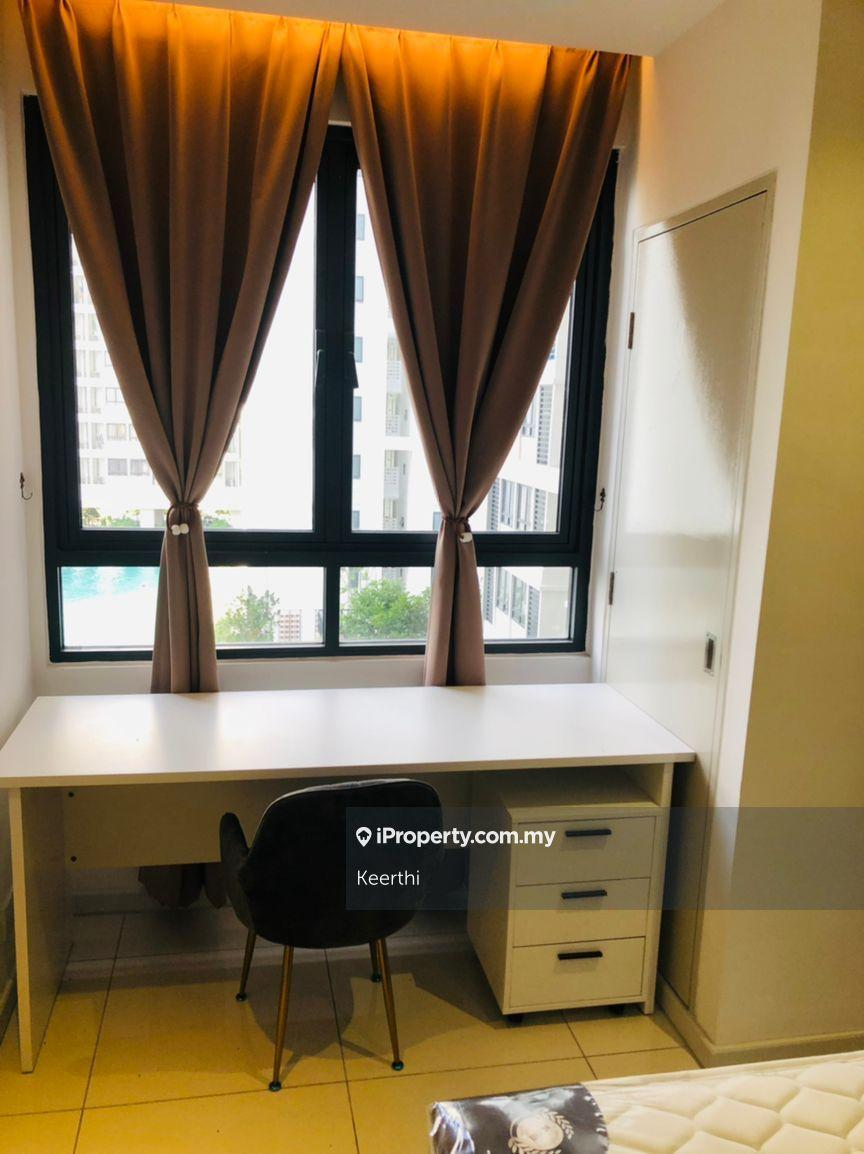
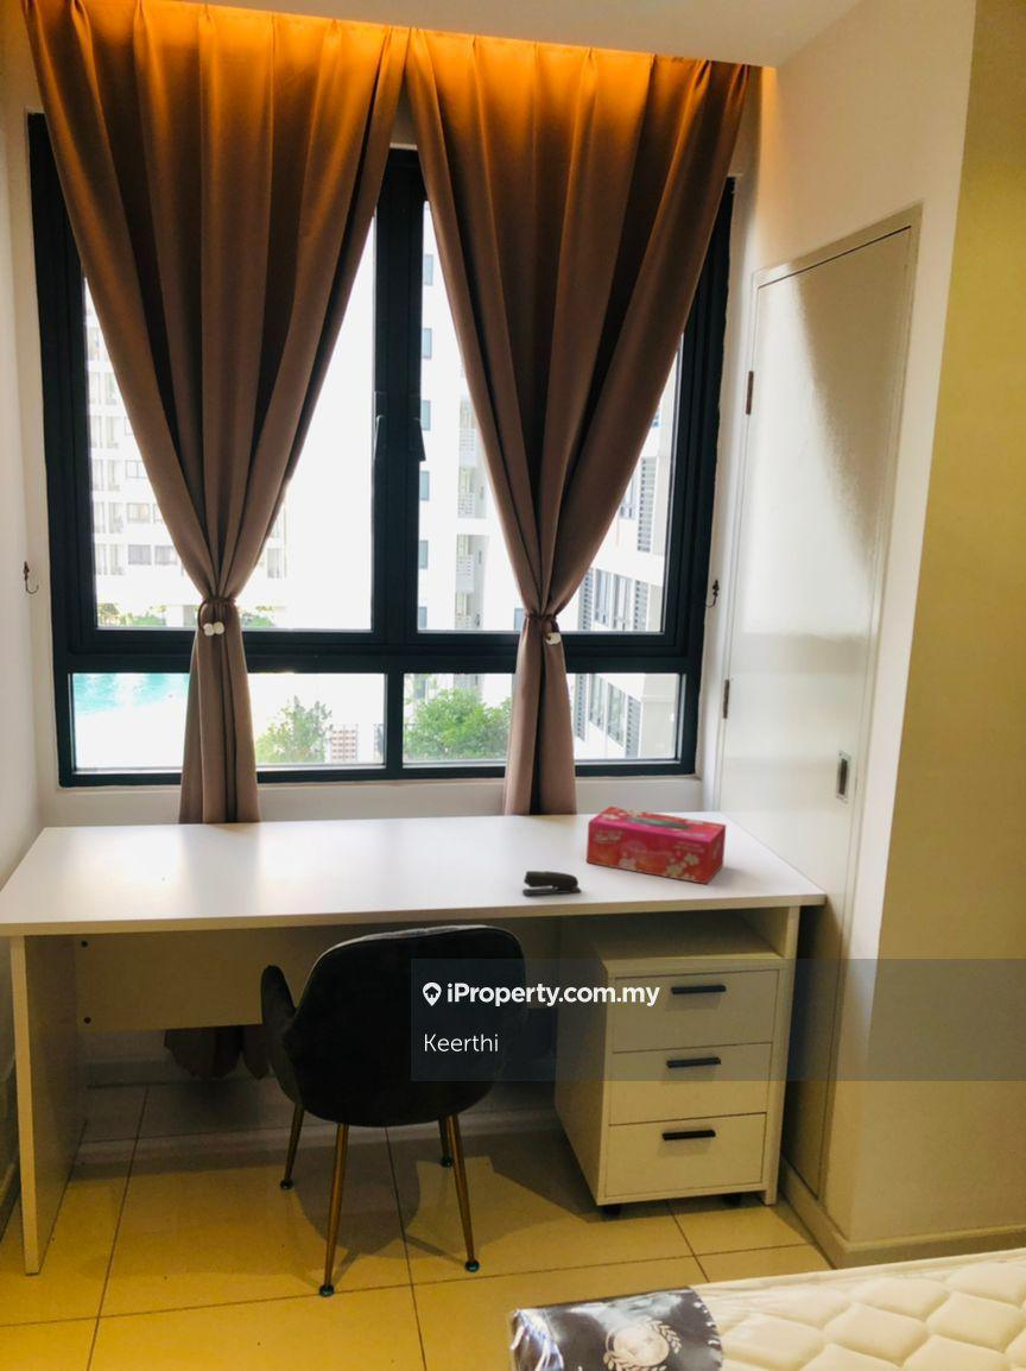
+ tissue box [585,805,727,885]
+ stapler [521,870,582,896]
